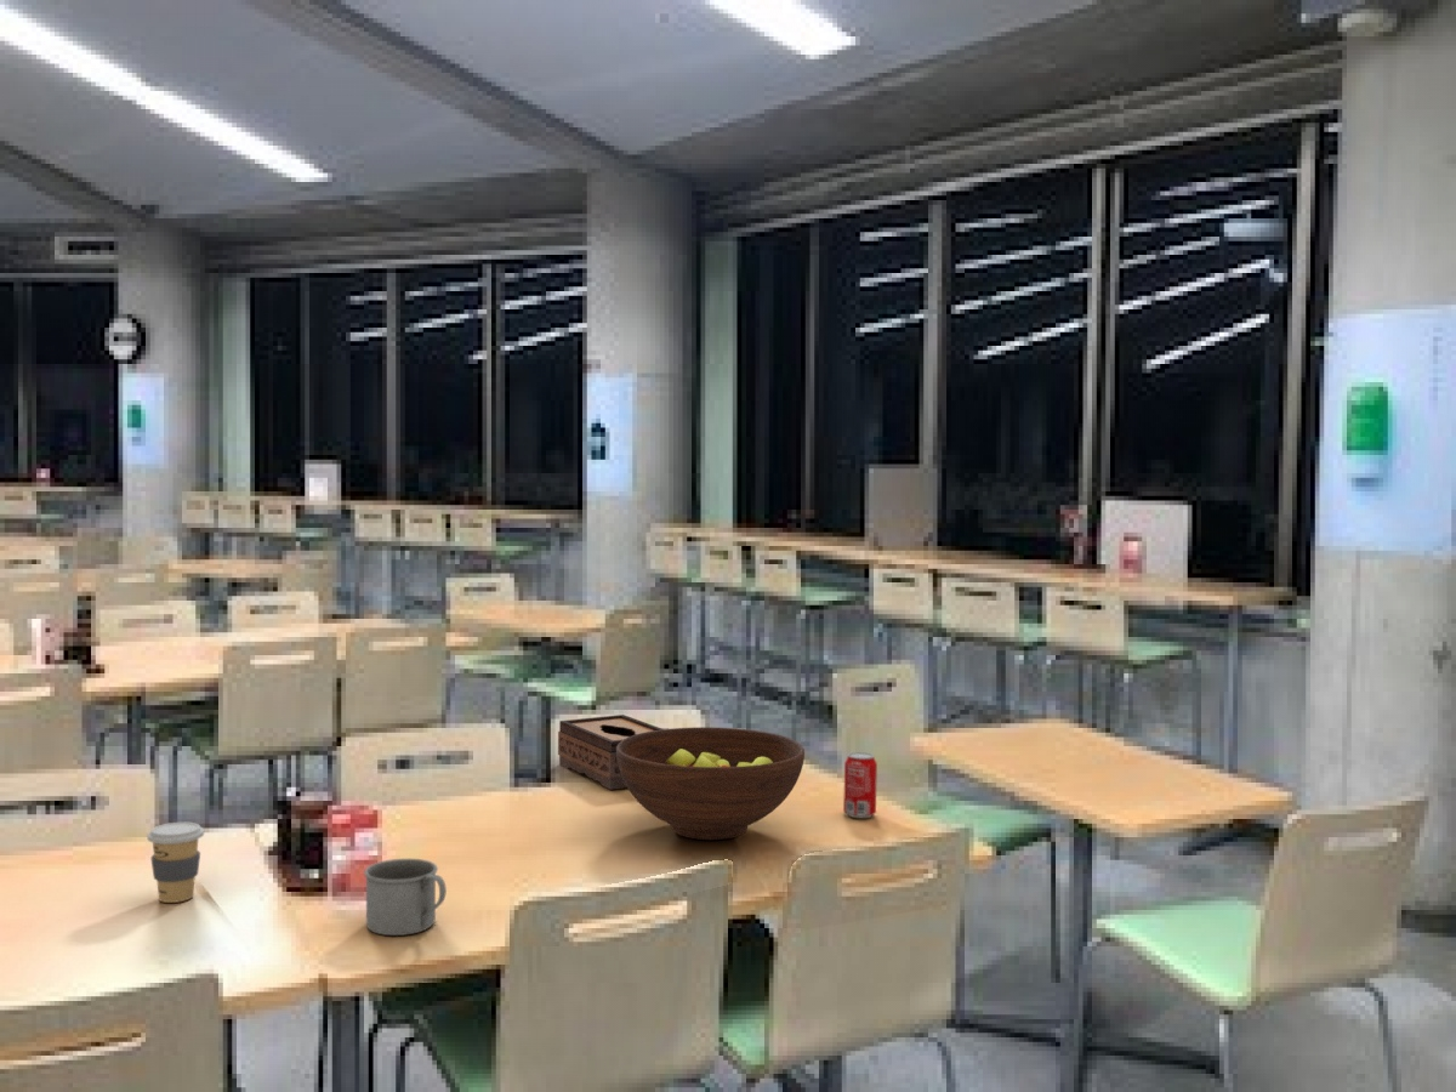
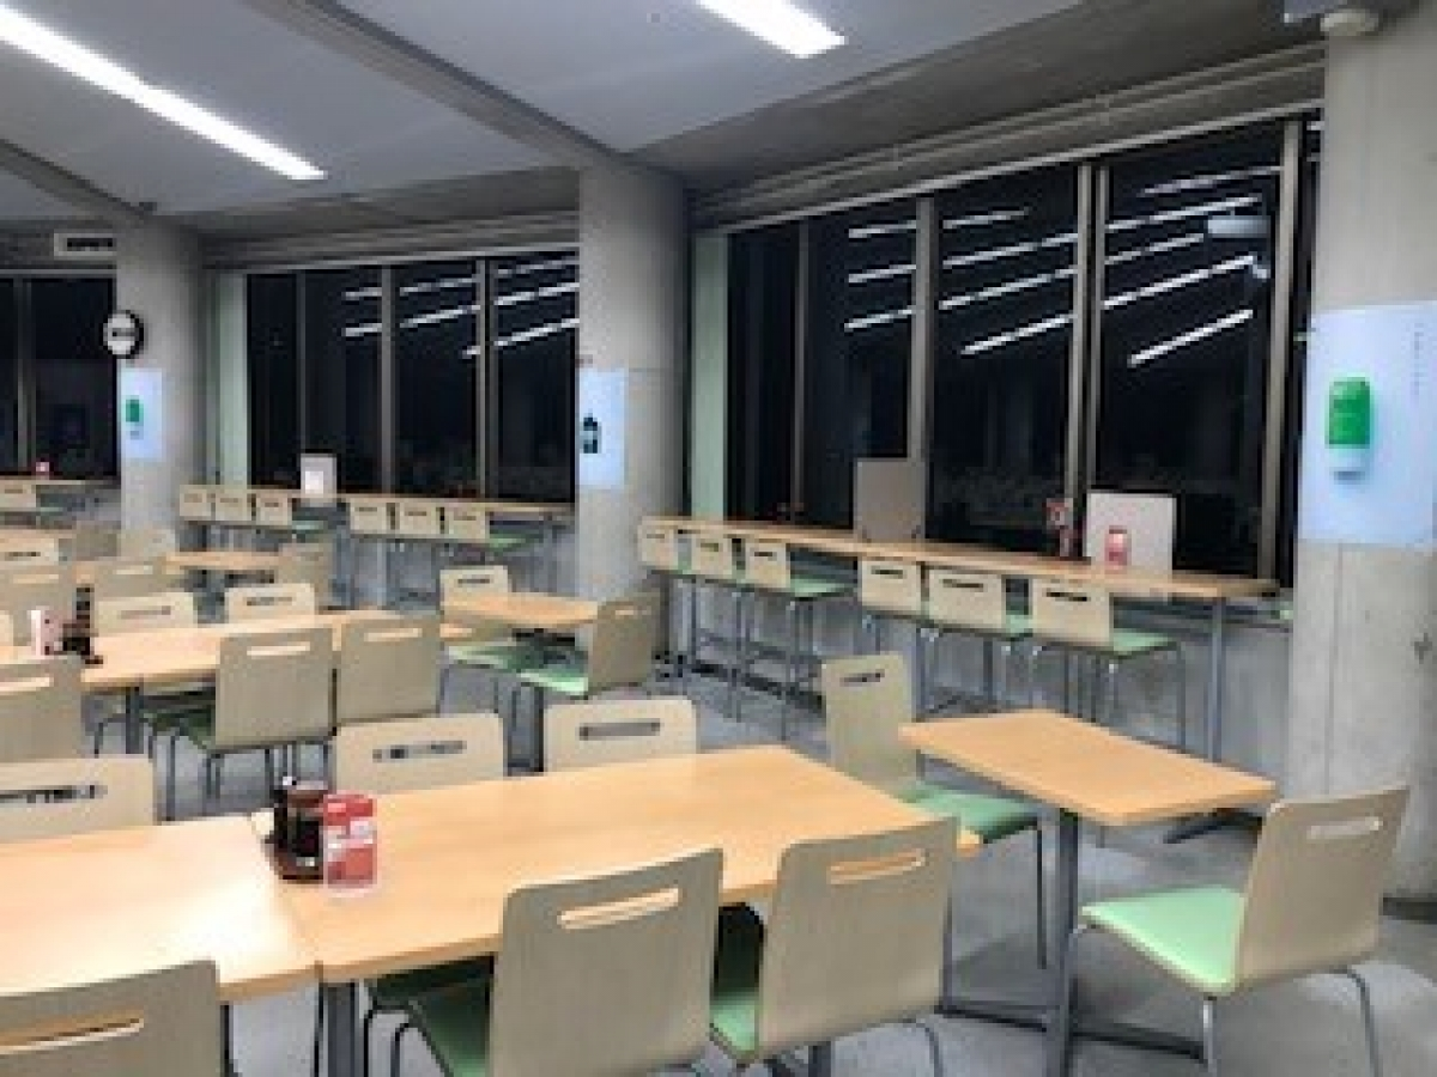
- beverage can [842,751,878,819]
- coffee cup [146,821,205,904]
- fruit bowl [616,726,806,841]
- tissue box [557,713,662,791]
- mug [363,858,448,937]
